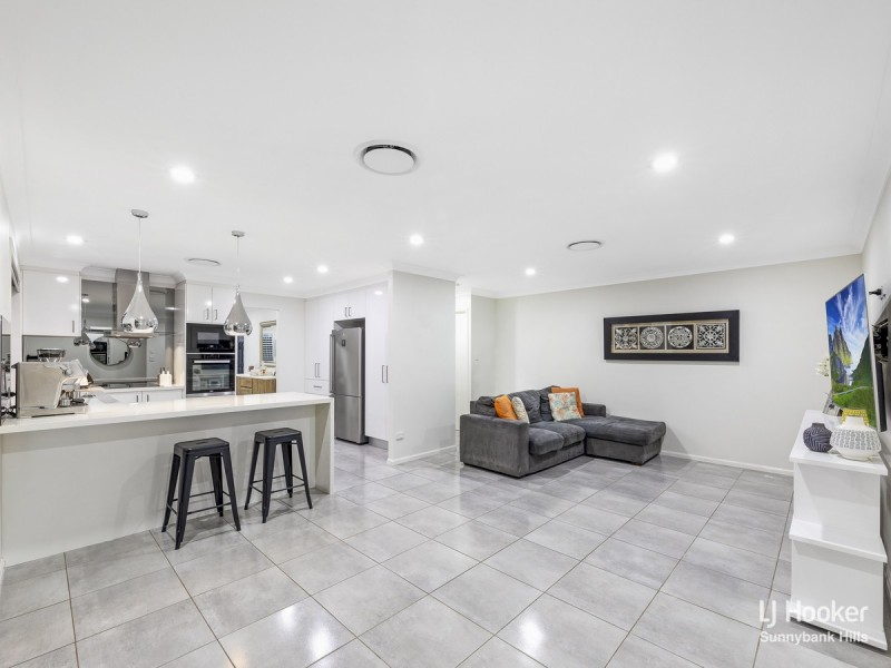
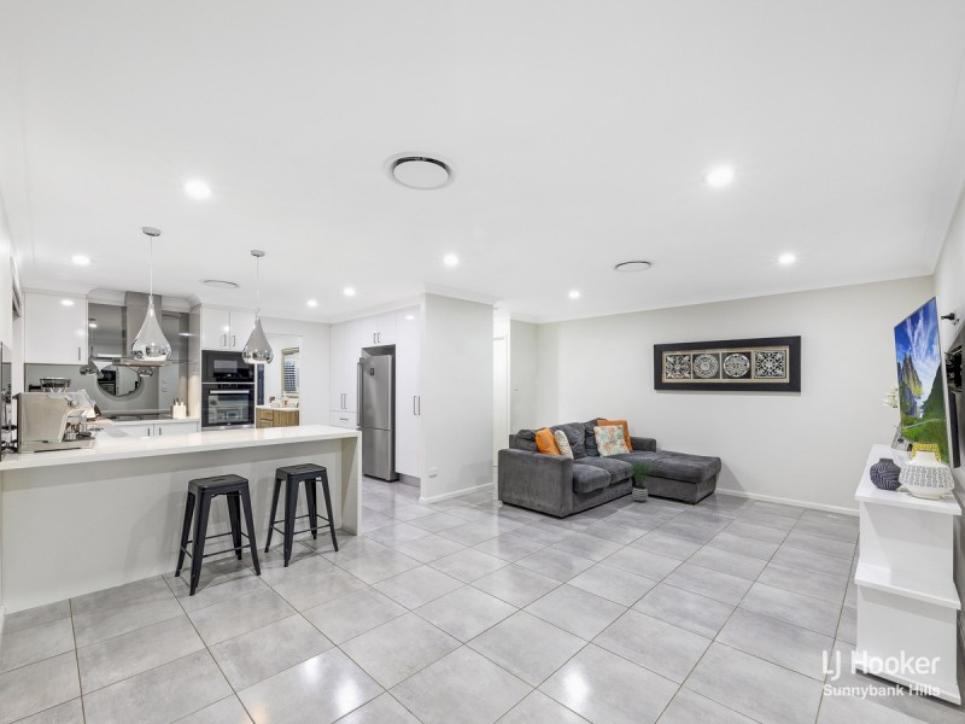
+ potted plant [626,460,657,504]
